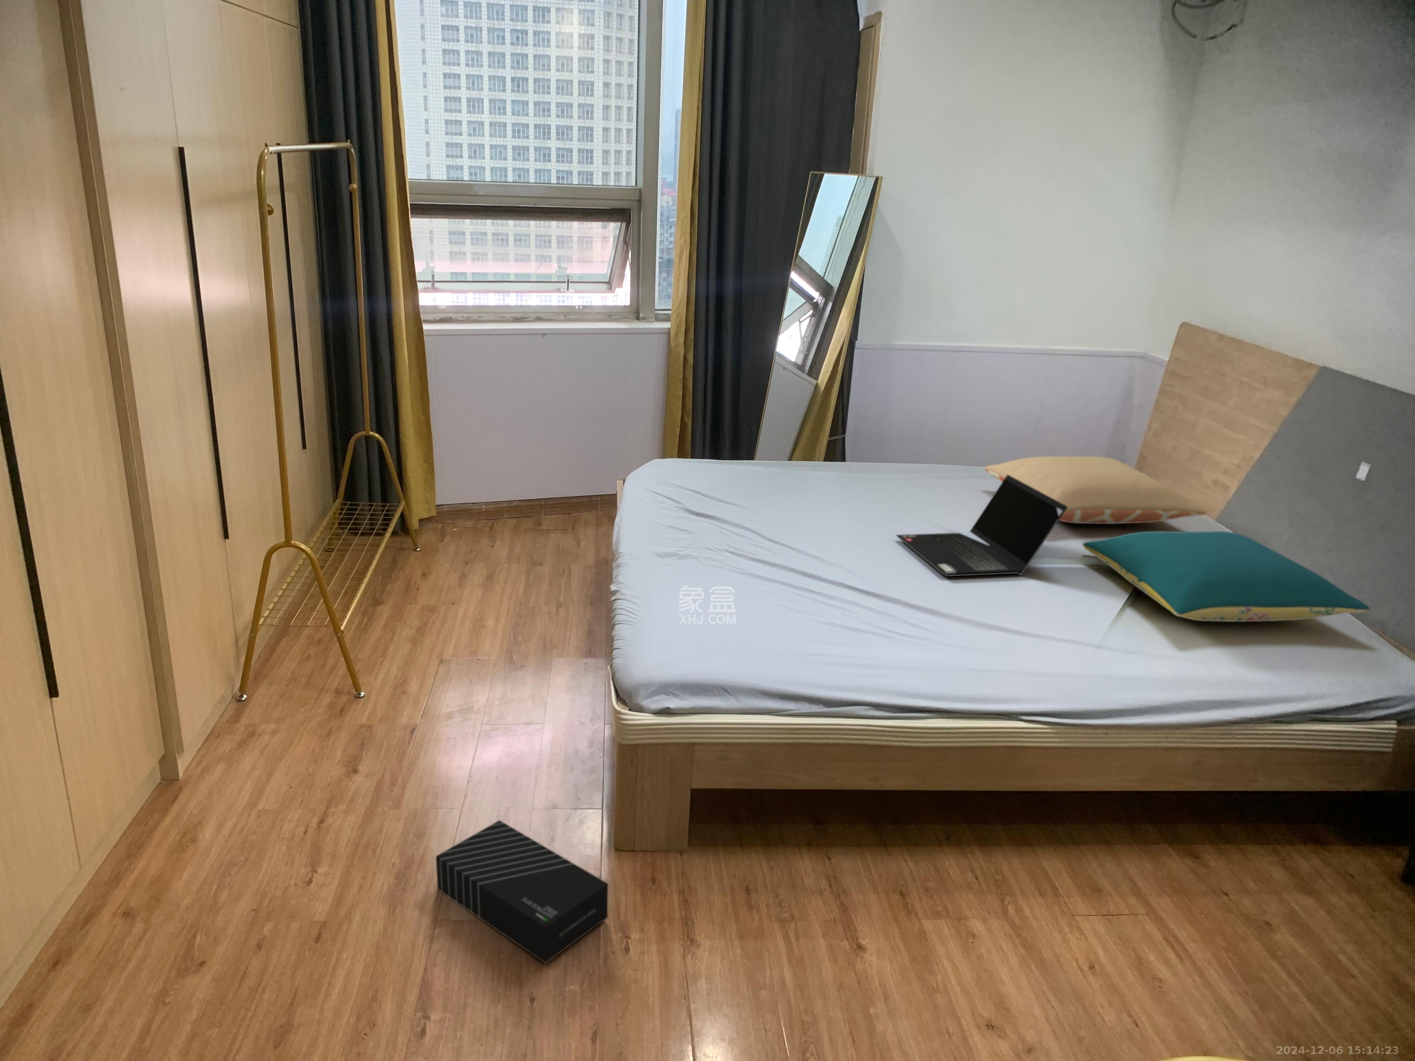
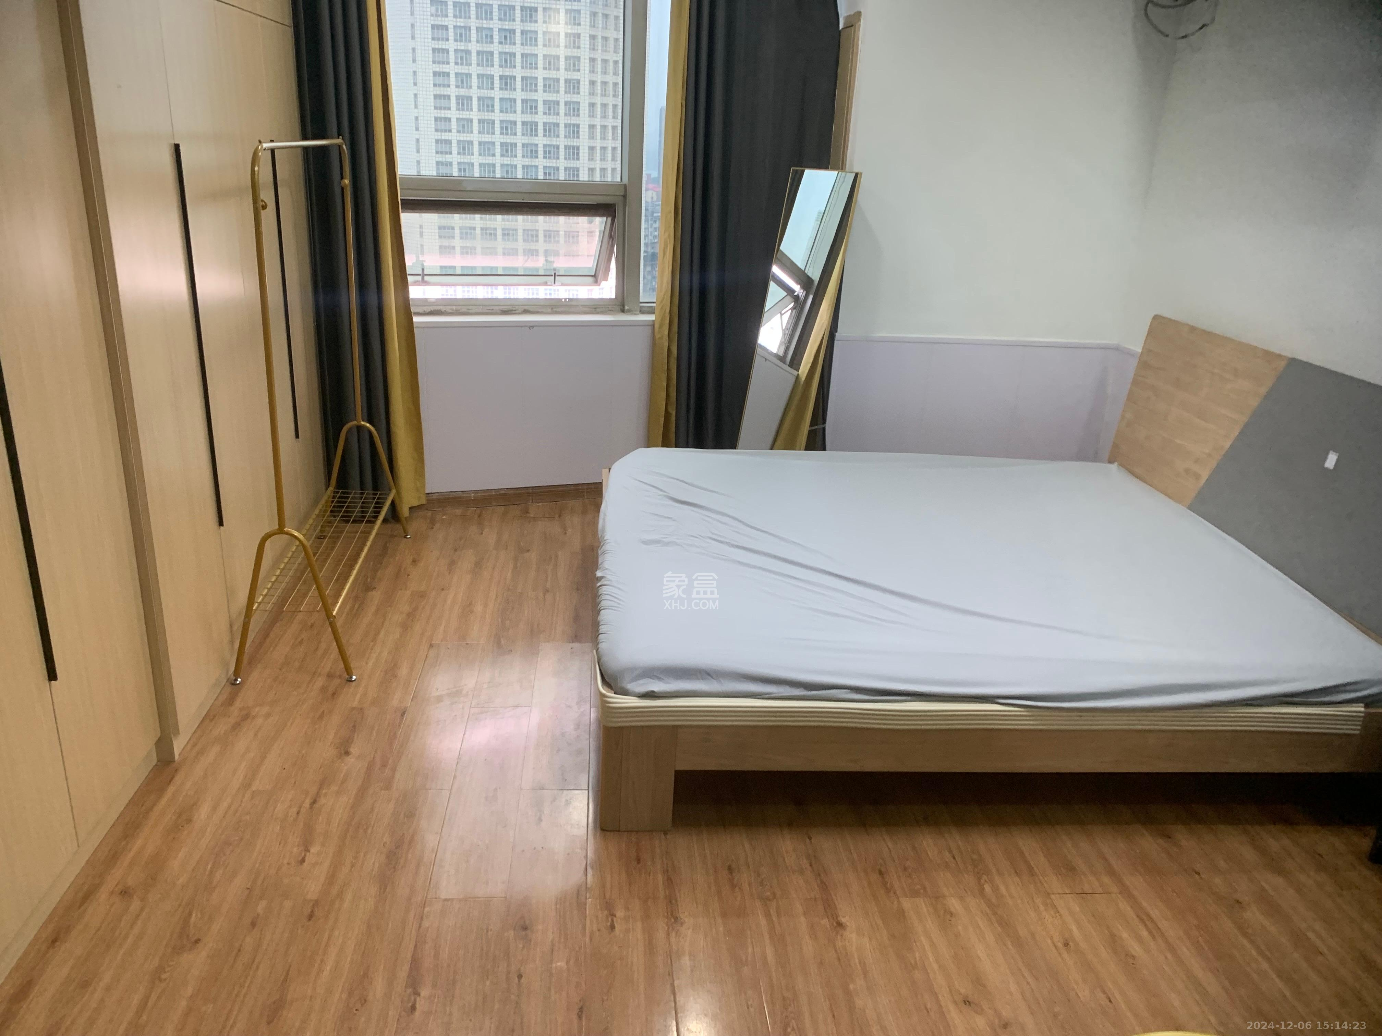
- pillow [1082,530,1370,622]
- pillow [985,456,1207,524]
- laptop computer [896,475,1067,577]
- shoe box [436,819,608,964]
